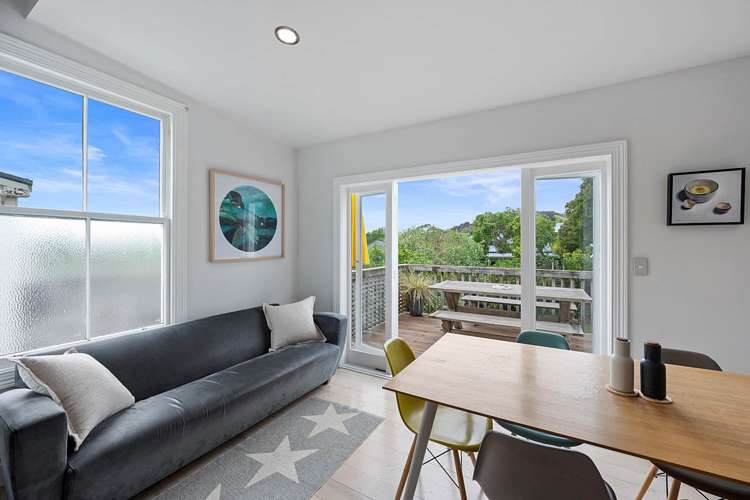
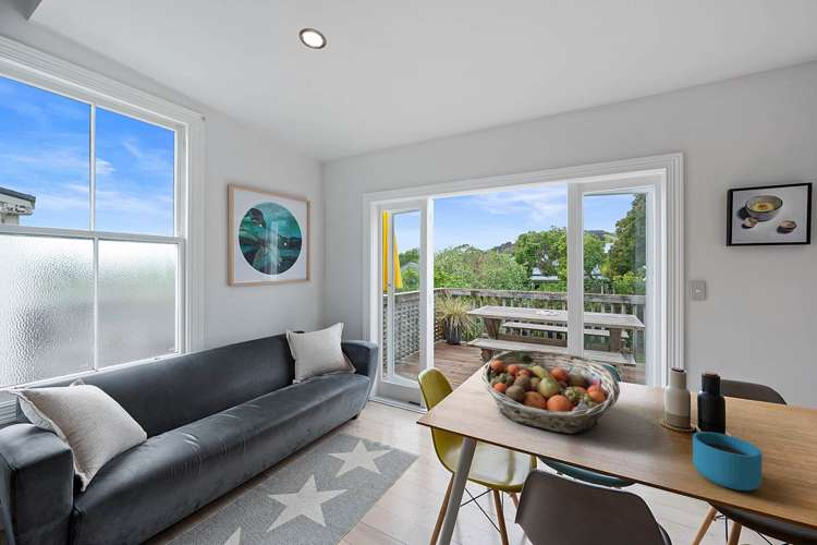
+ cup [692,431,763,492]
+ fruit basket [480,349,621,435]
